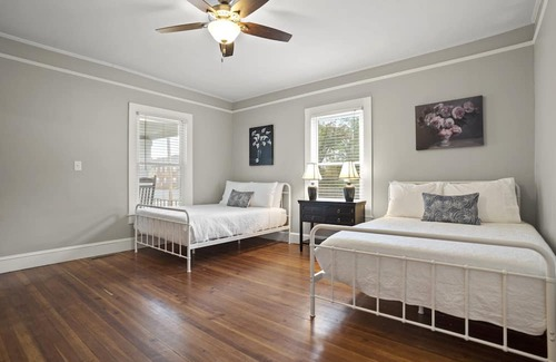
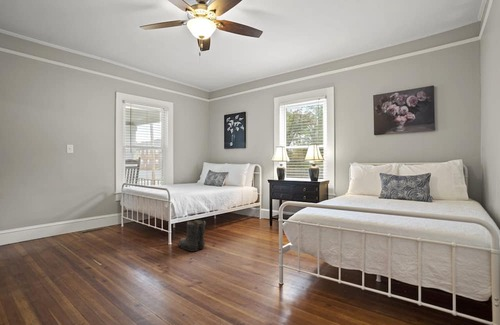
+ boots [176,219,207,253]
